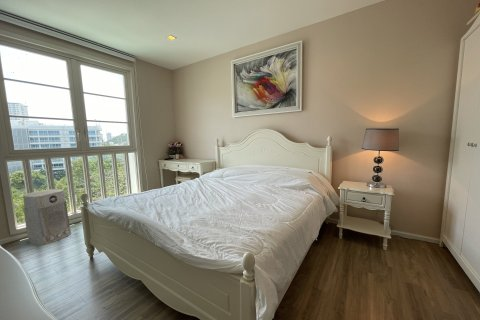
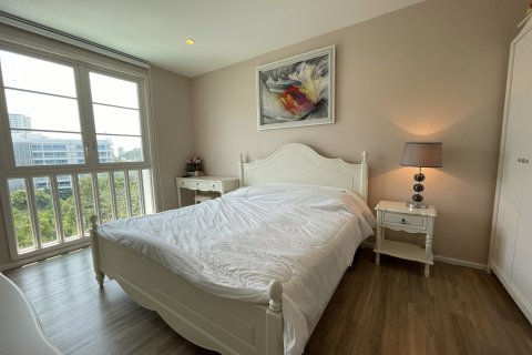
- air purifier [22,188,72,246]
